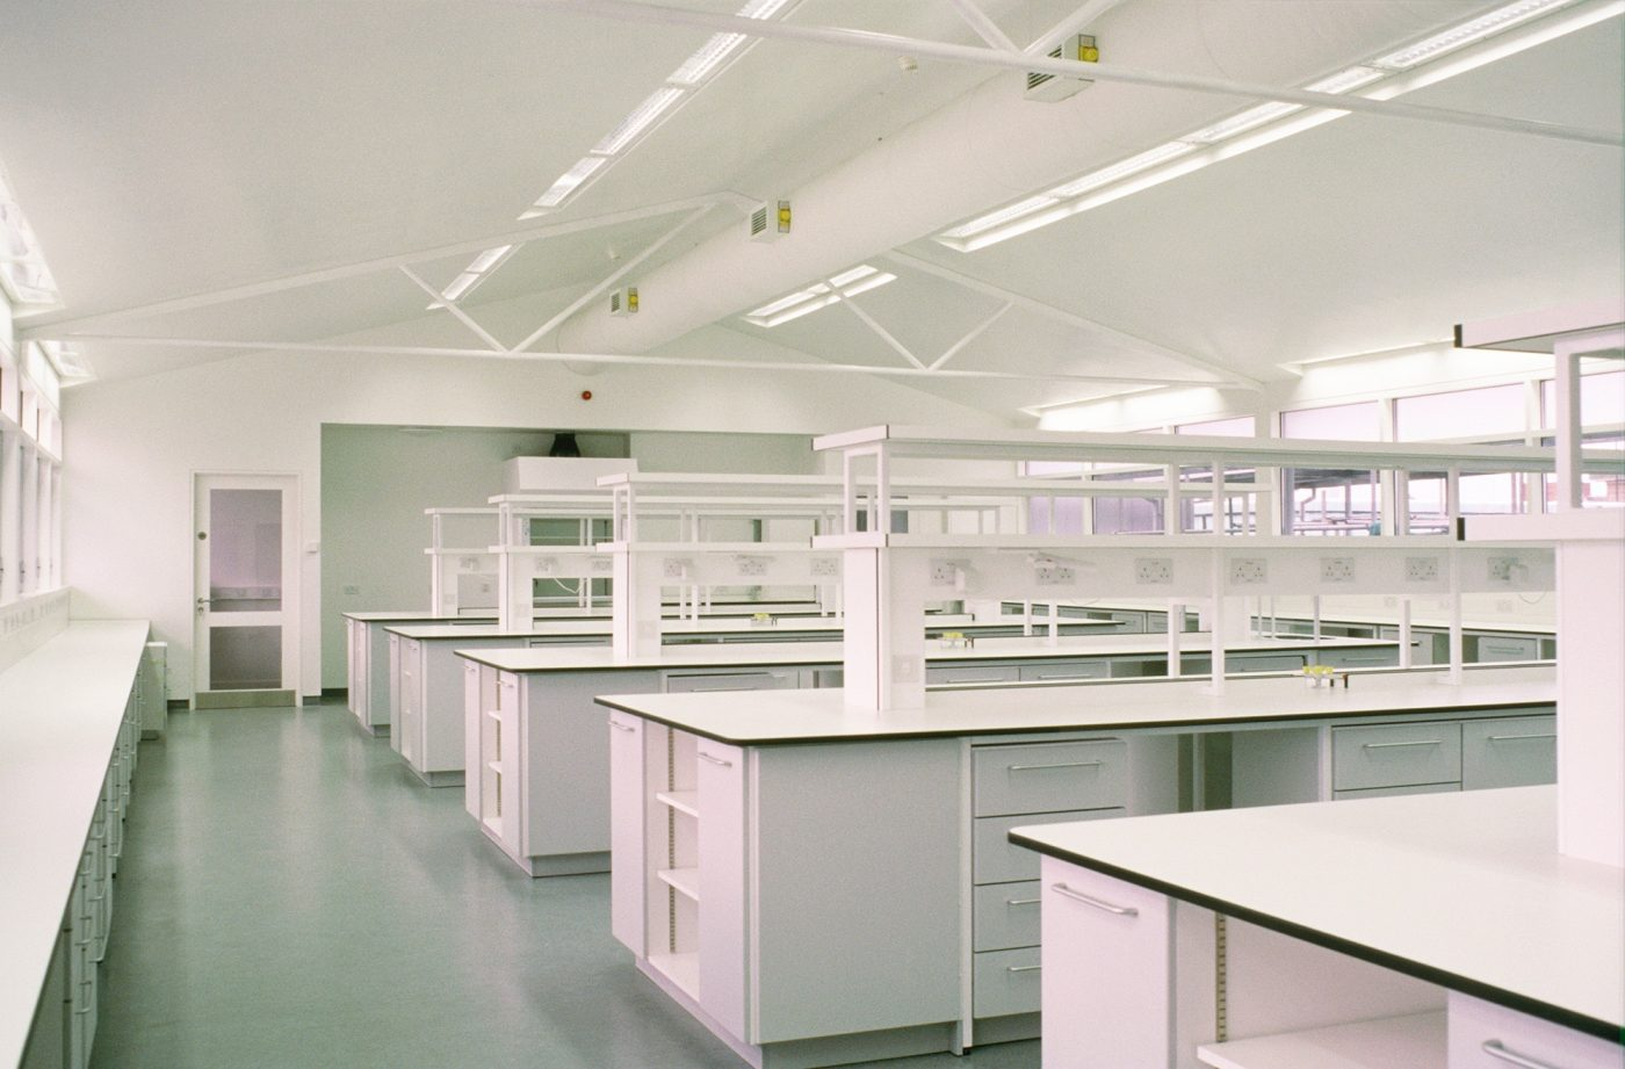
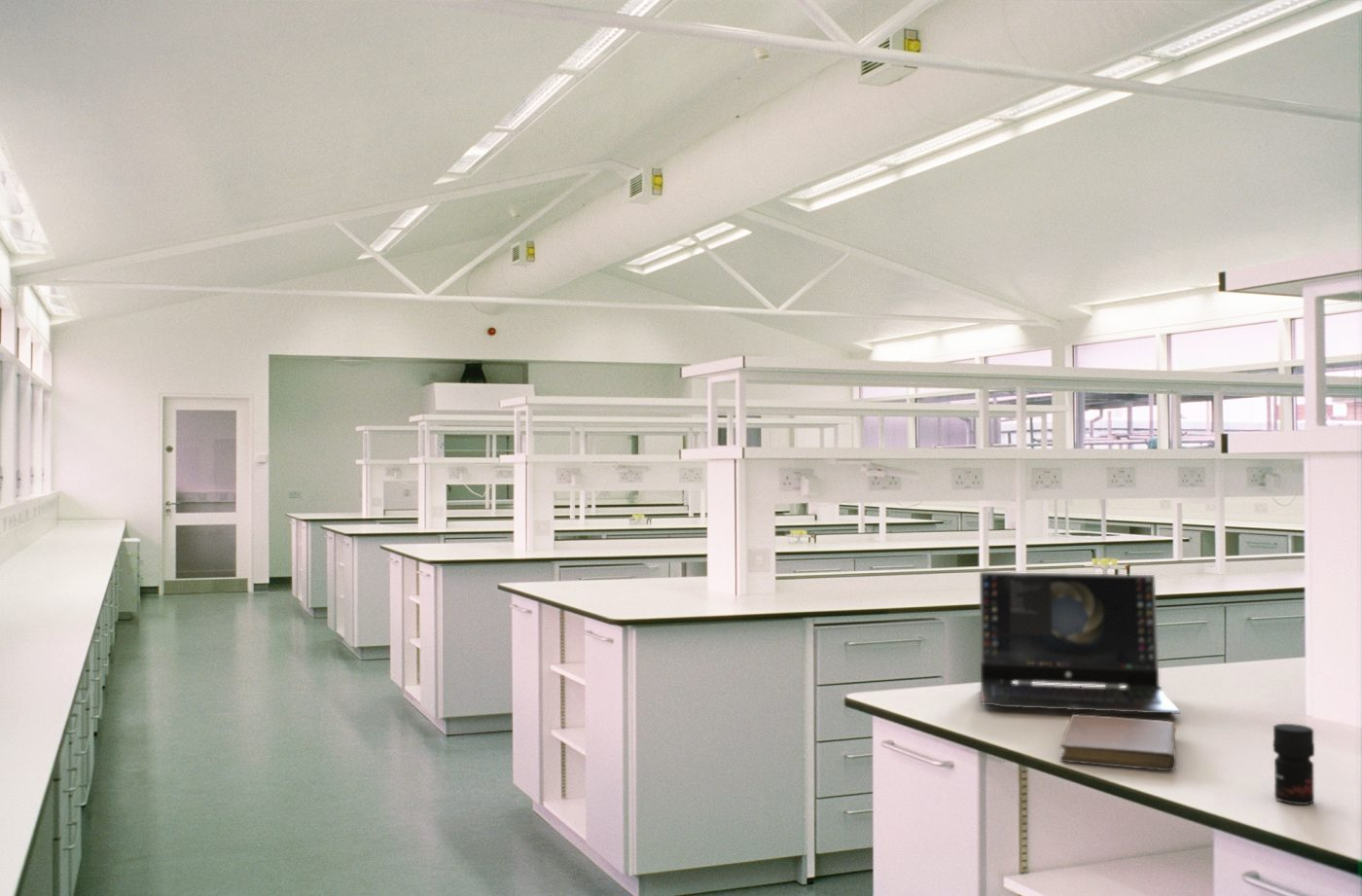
+ jar [1272,723,1315,806]
+ laptop computer [979,571,1181,715]
+ notebook [1059,713,1177,771]
